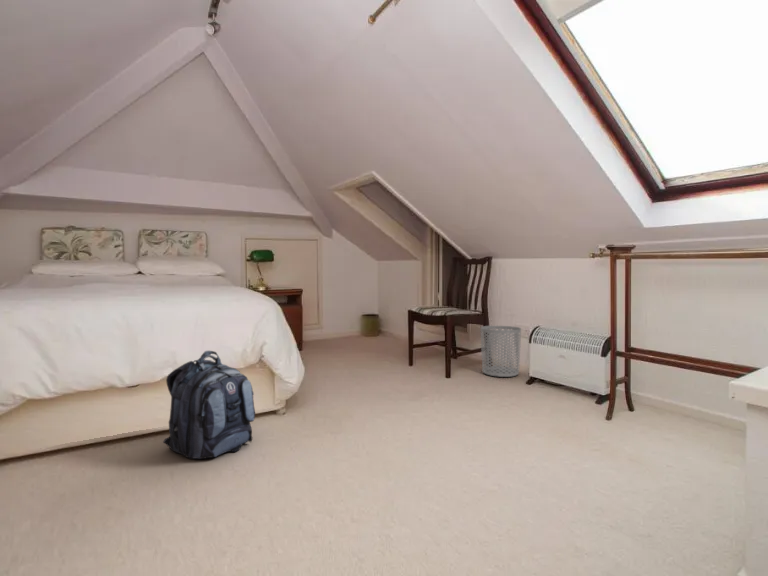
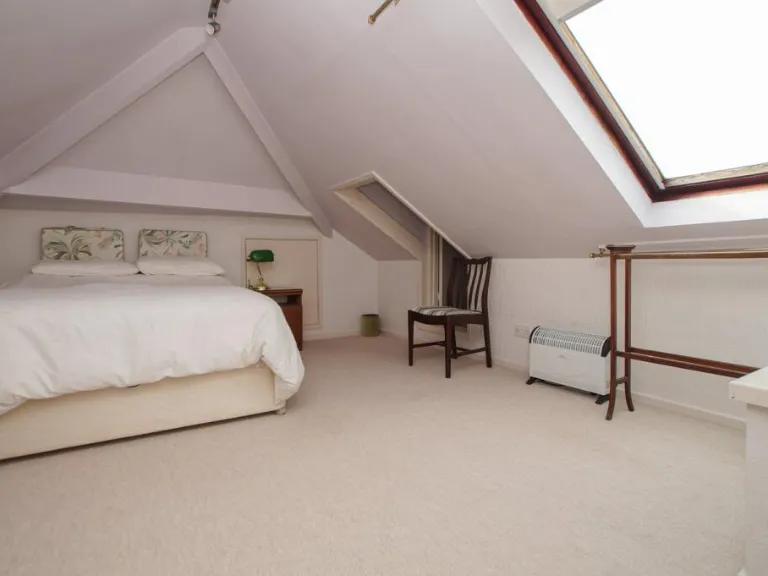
- waste bin [480,325,522,378]
- backpack [162,350,256,460]
